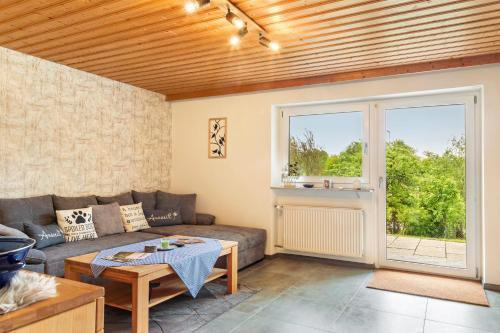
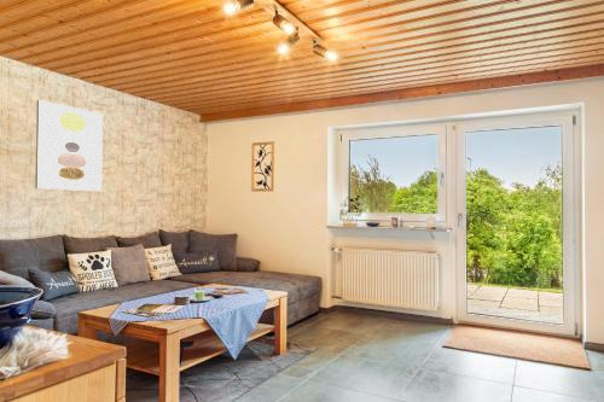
+ wall art [34,99,104,192]
